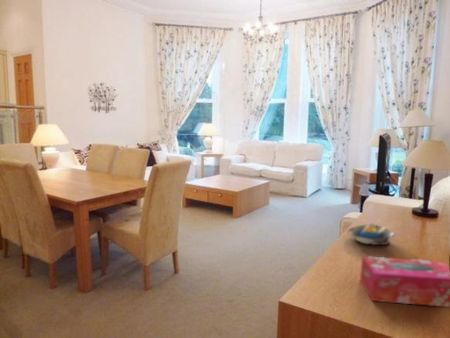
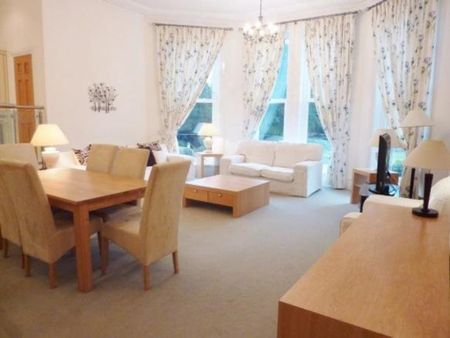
- decorative bowl [346,221,396,246]
- tissue box [359,255,450,308]
